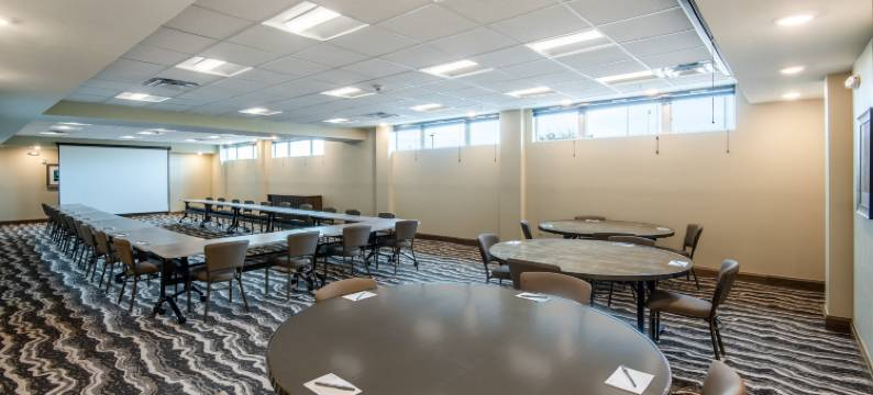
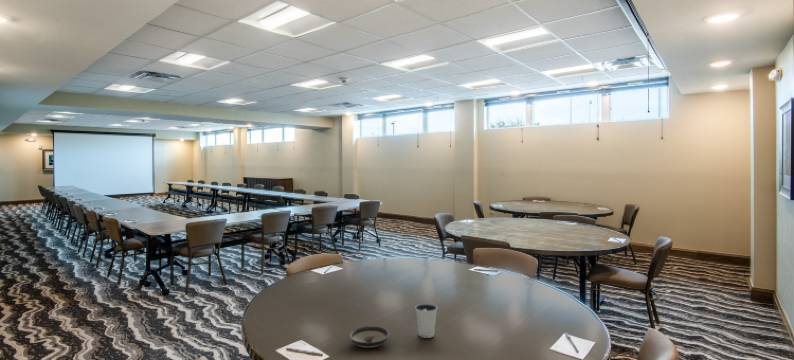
+ dixie cup [414,303,438,339]
+ saucer [348,325,391,349]
